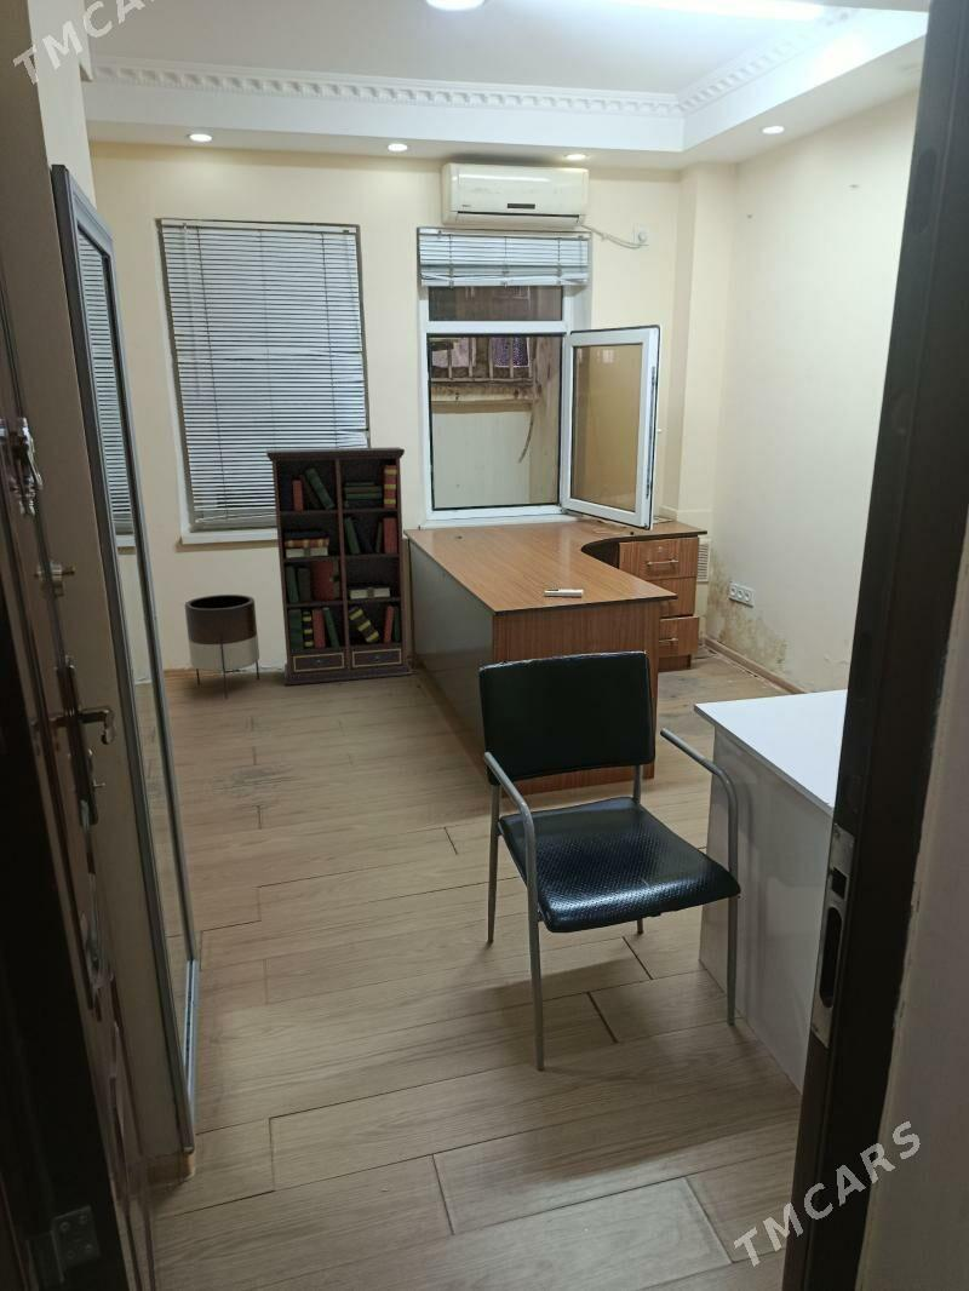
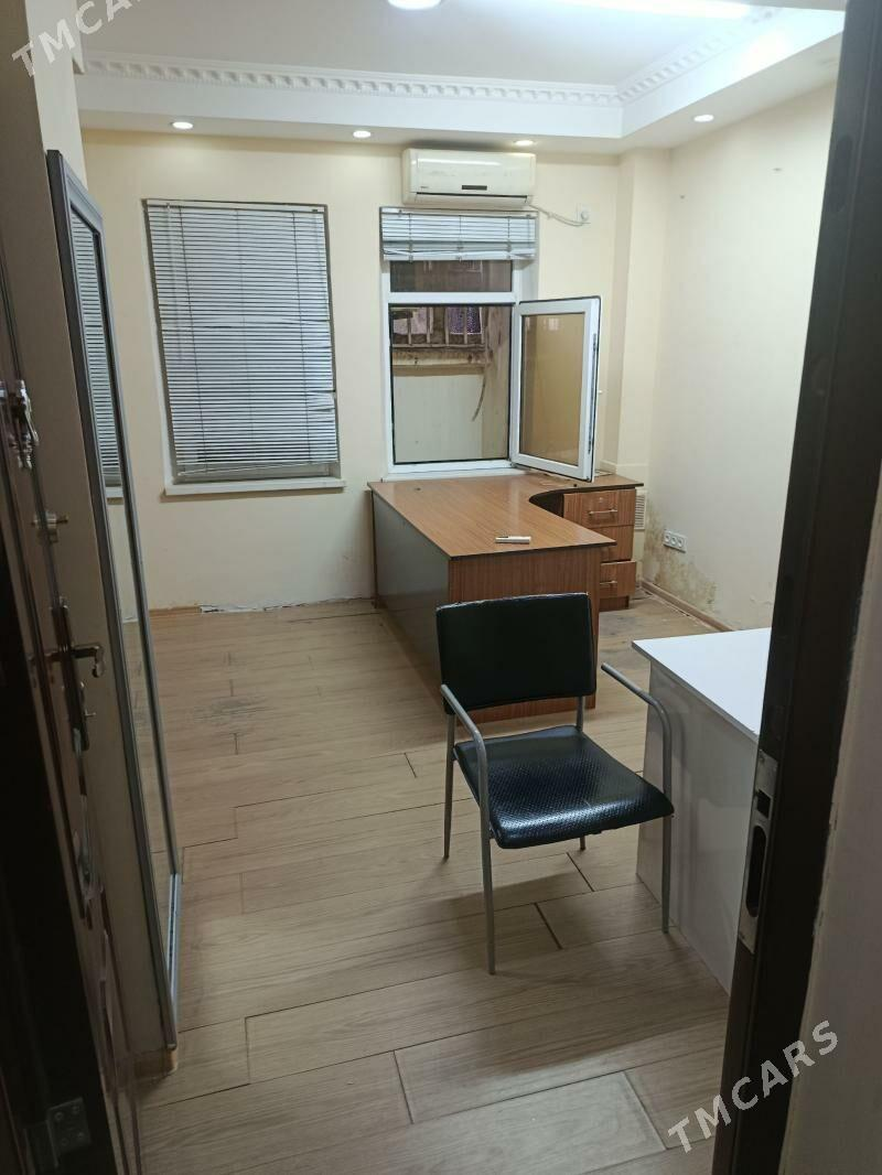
- planter [184,593,260,700]
- bookcase [265,446,412,687]
